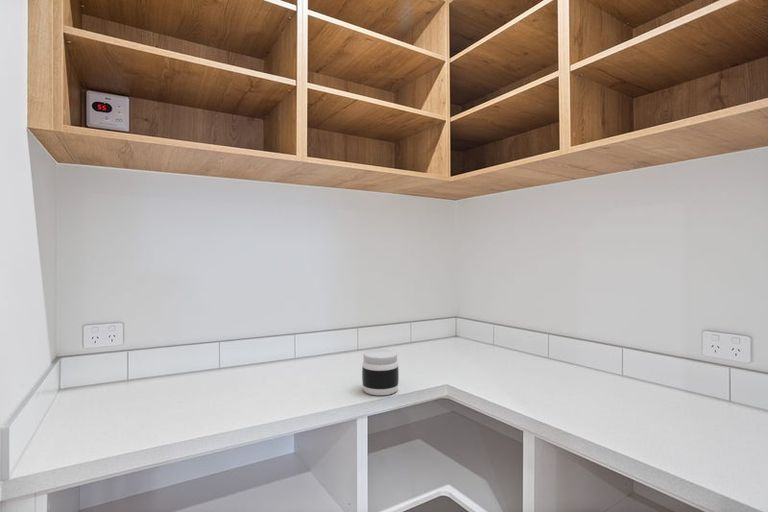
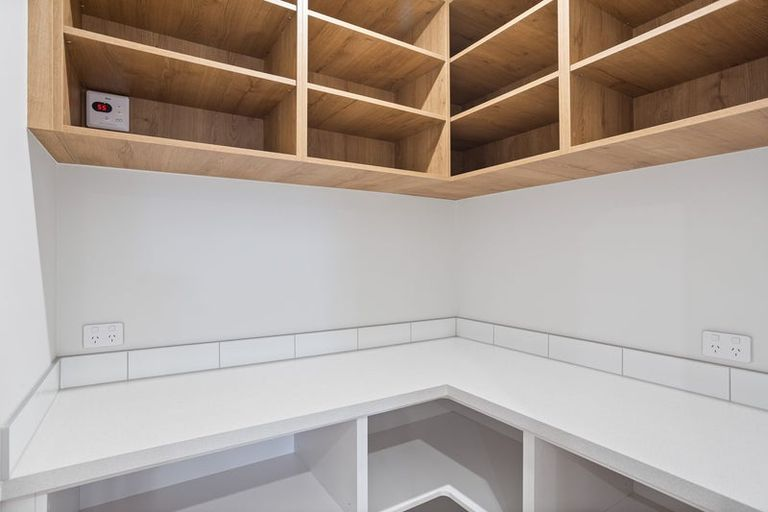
- jar [361,349,400,396]
